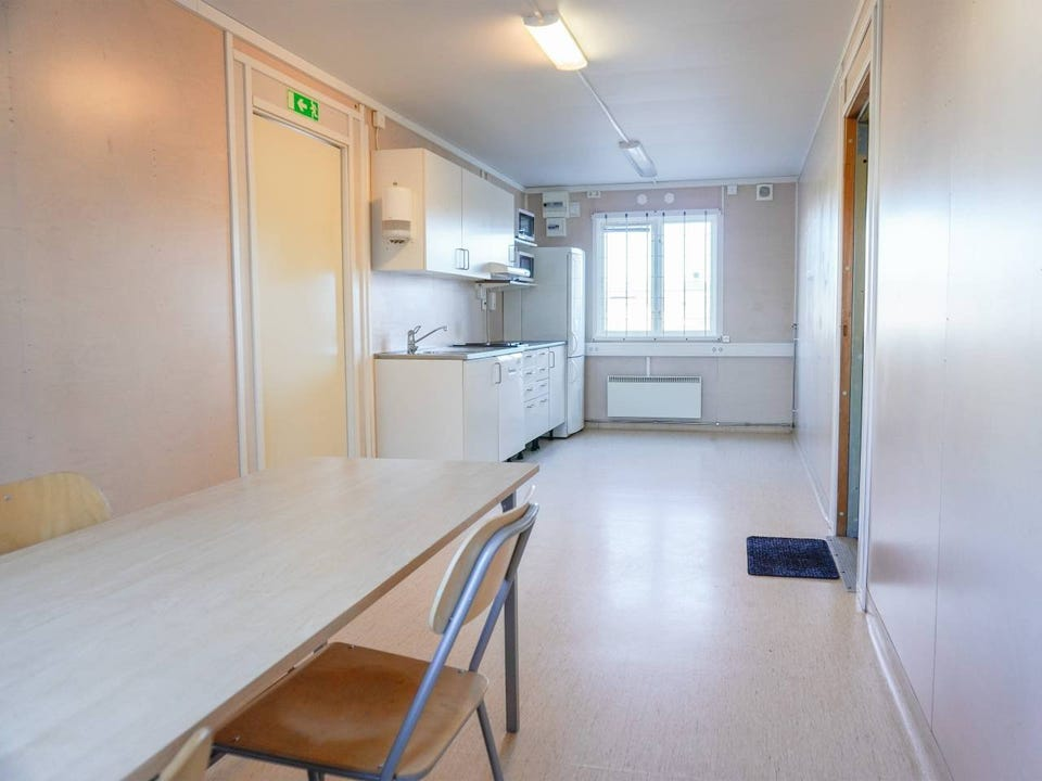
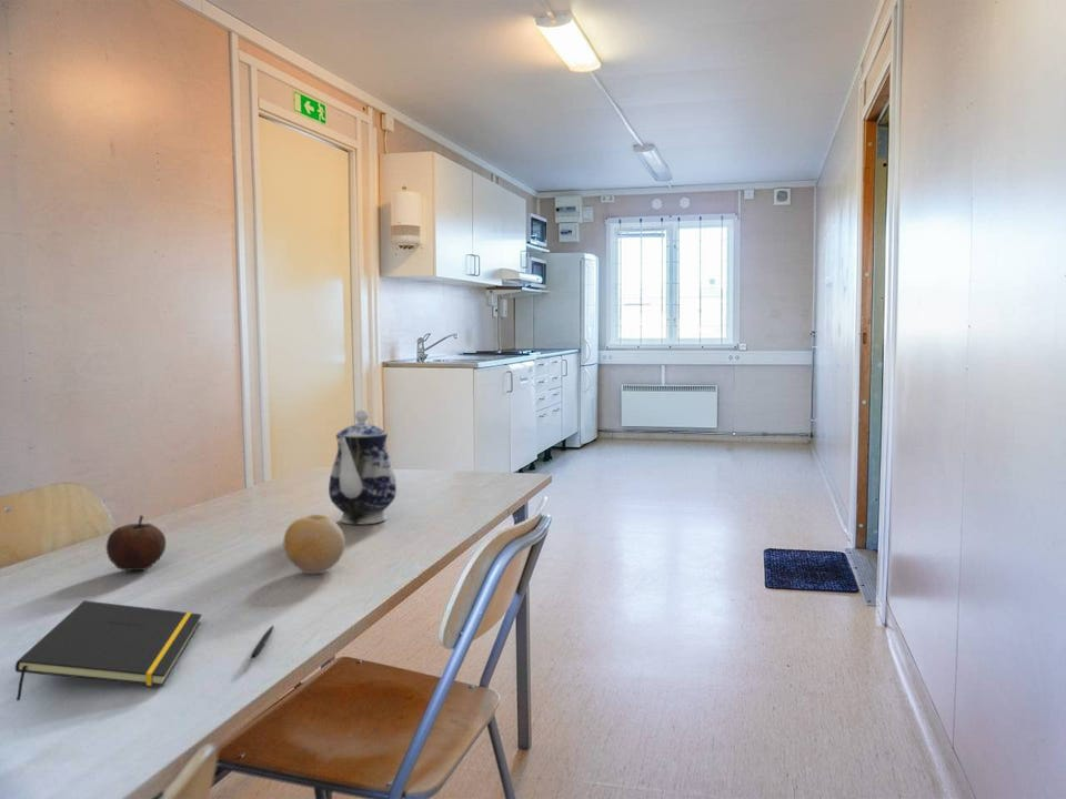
+ teapot [328,408,398,525]
+ pen [250,625,274,659]
+ notepad [14,599,203,701]
+ fruit [282,514,346,575]
+ fruit [104,514,168,572]
